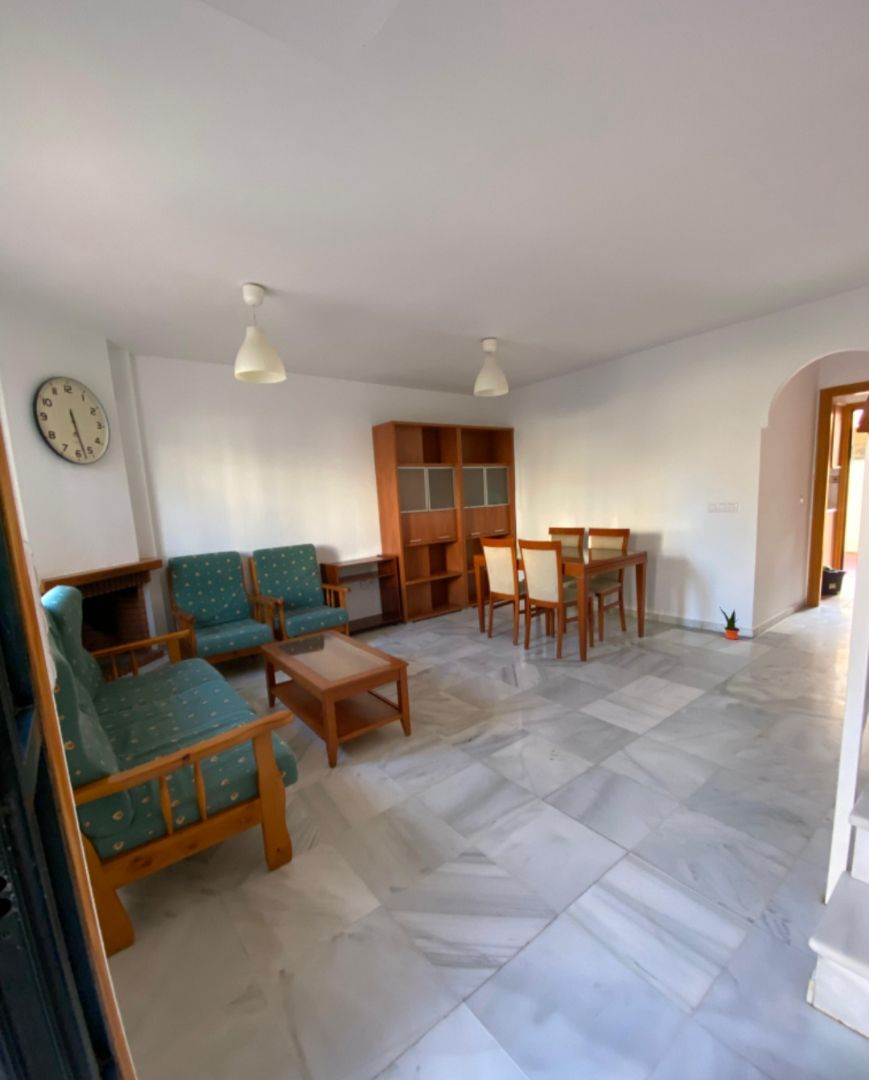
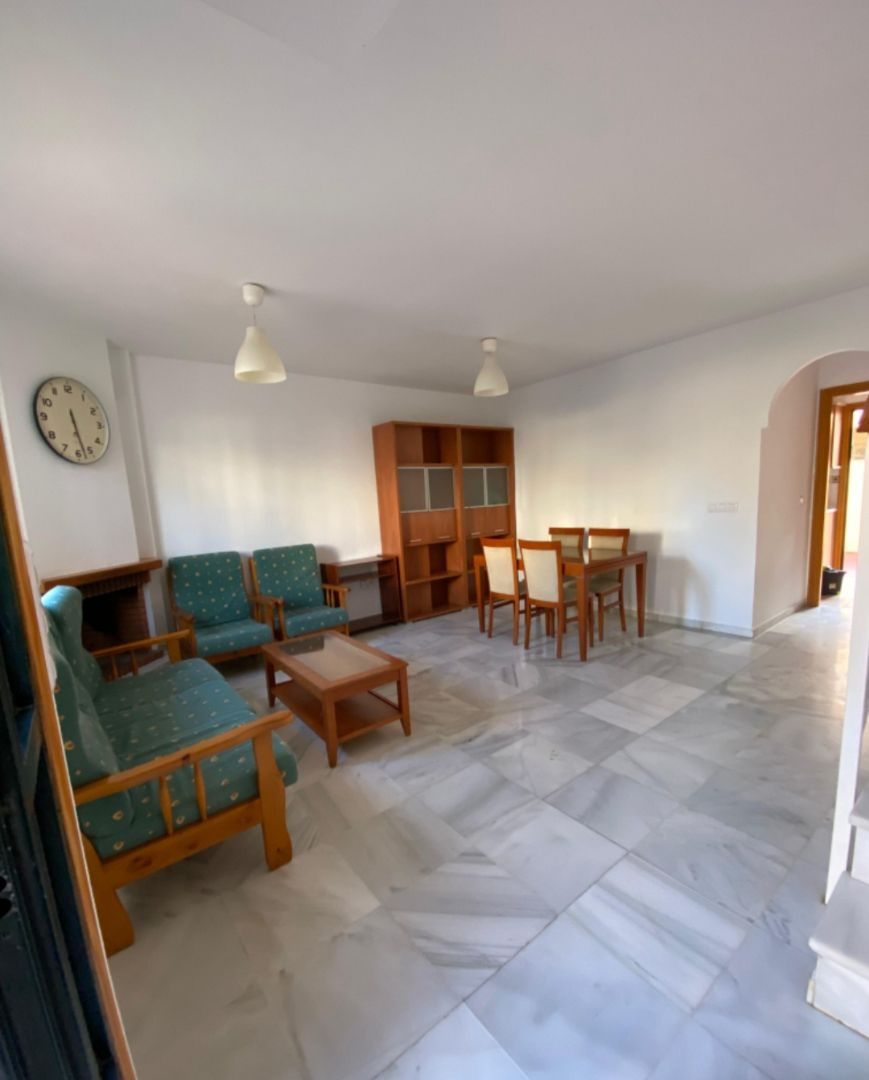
- potted plant [719,607,741,641]
